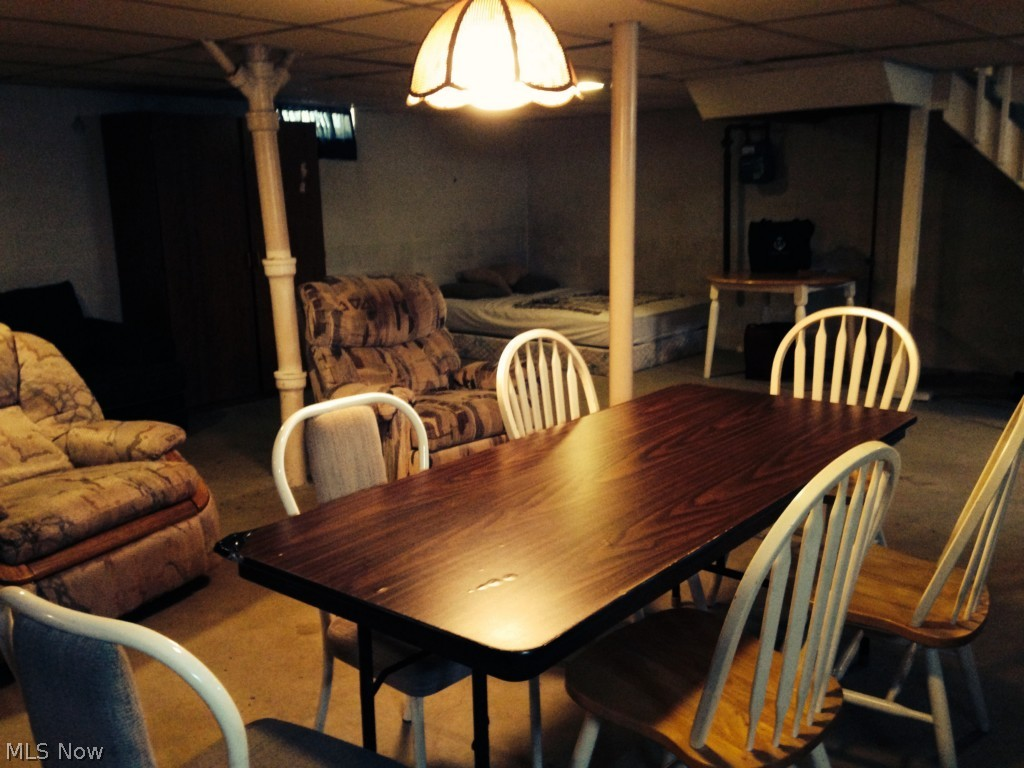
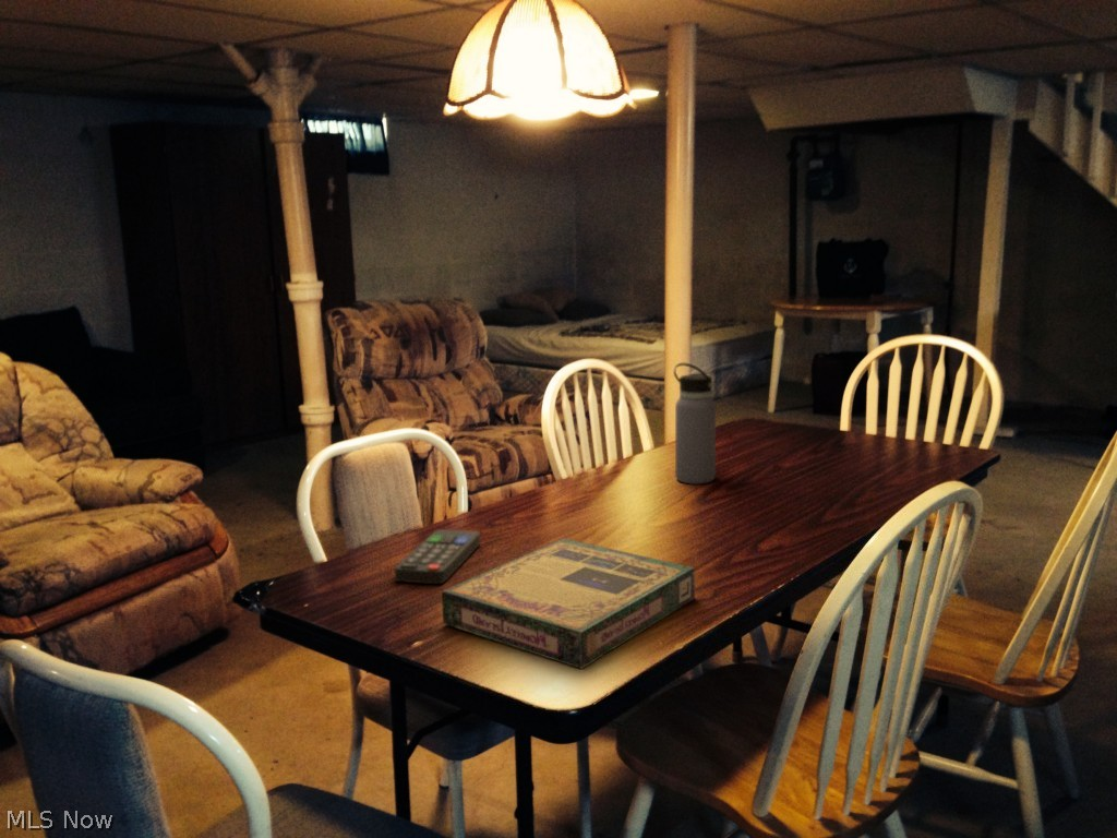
+ water bottle [673,362,717,486]
+ video game box [441,537,696,670]
+ remote control [394,528,481,585]
